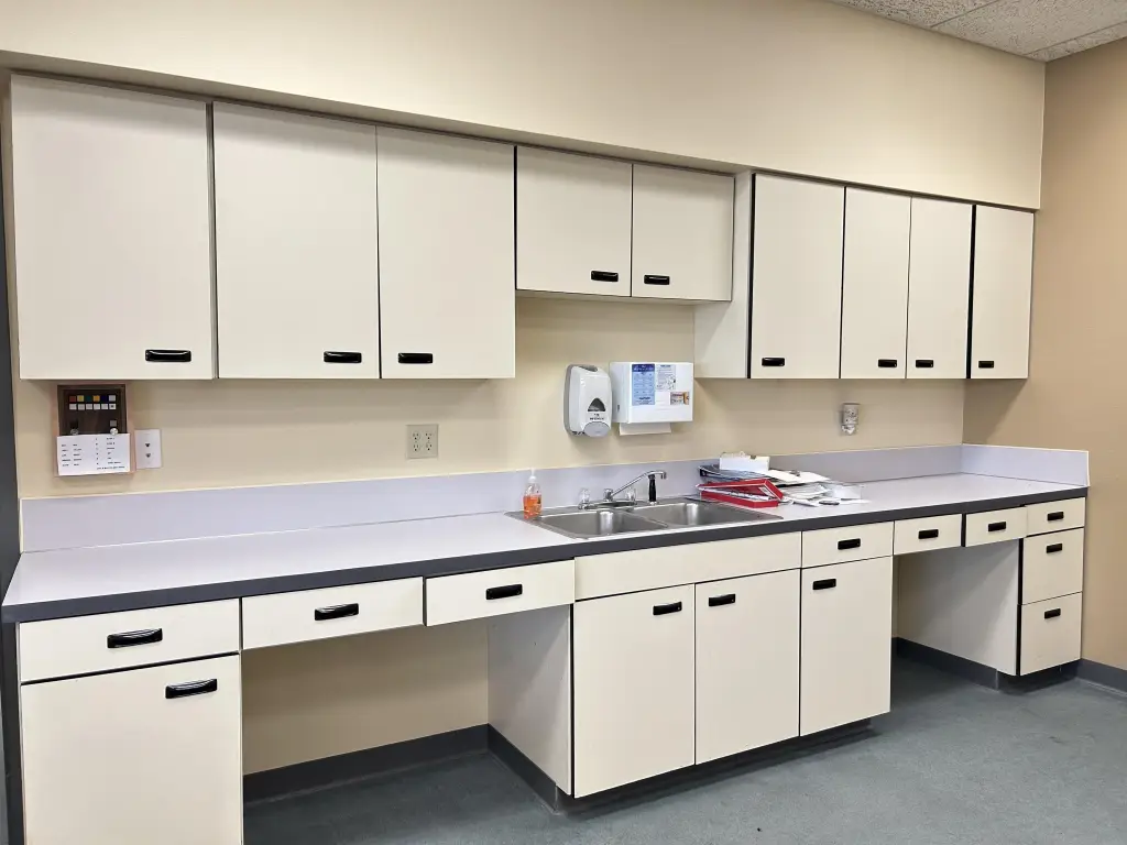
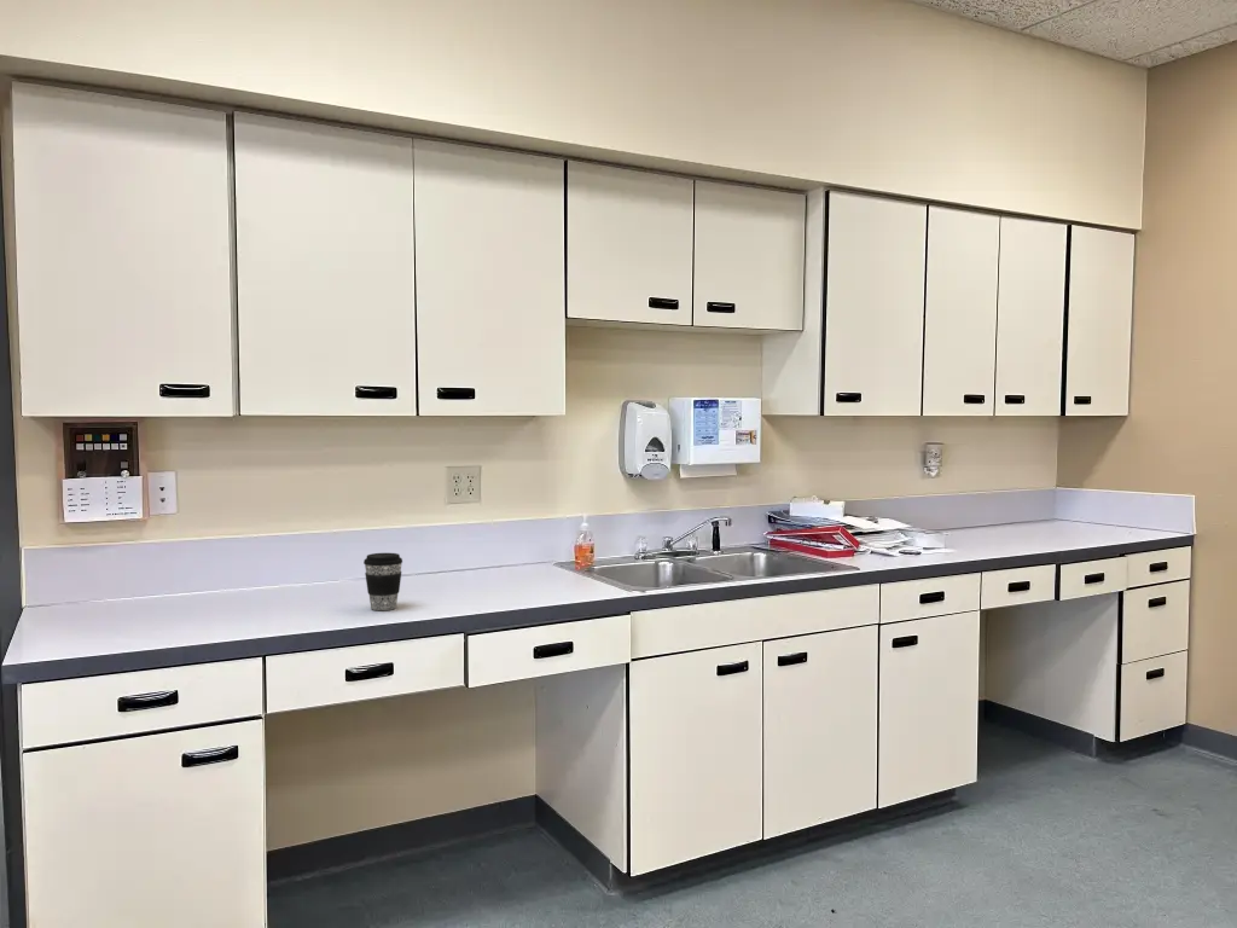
+ coffee cup [362,552,403,611]
